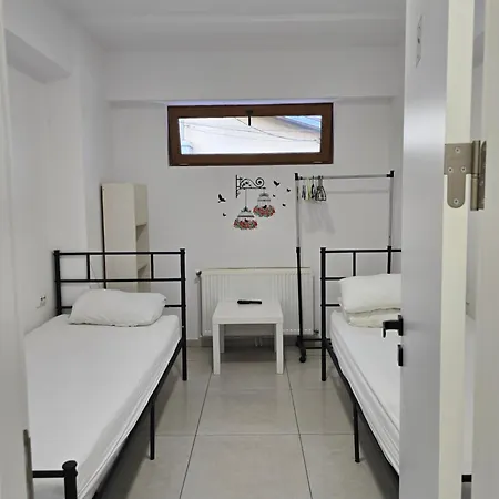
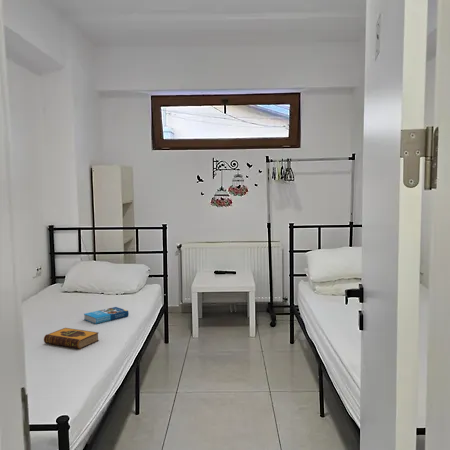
+ hardback book [43,327,100,350]
+ book [83,306,130,325]
